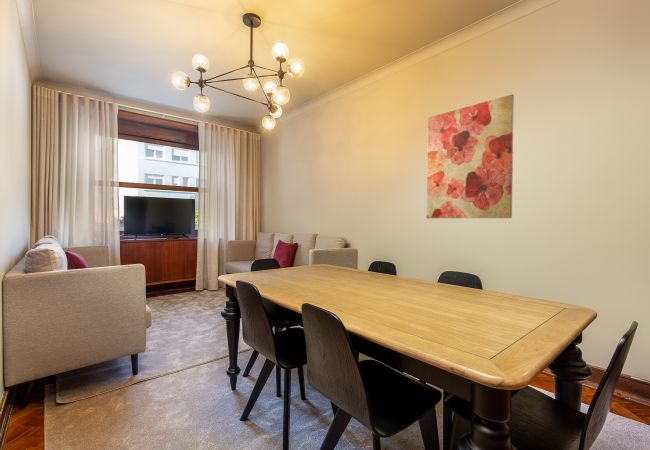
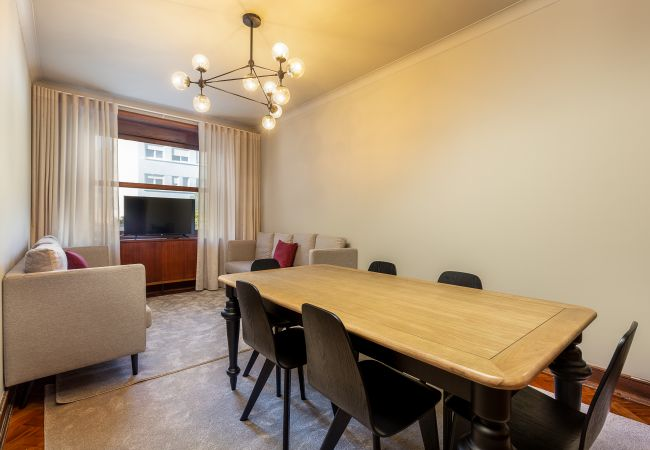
- wall art [426,93,515,219]
